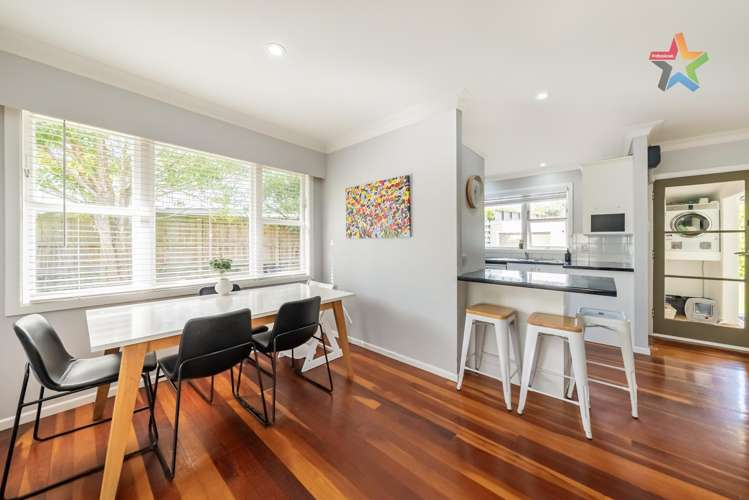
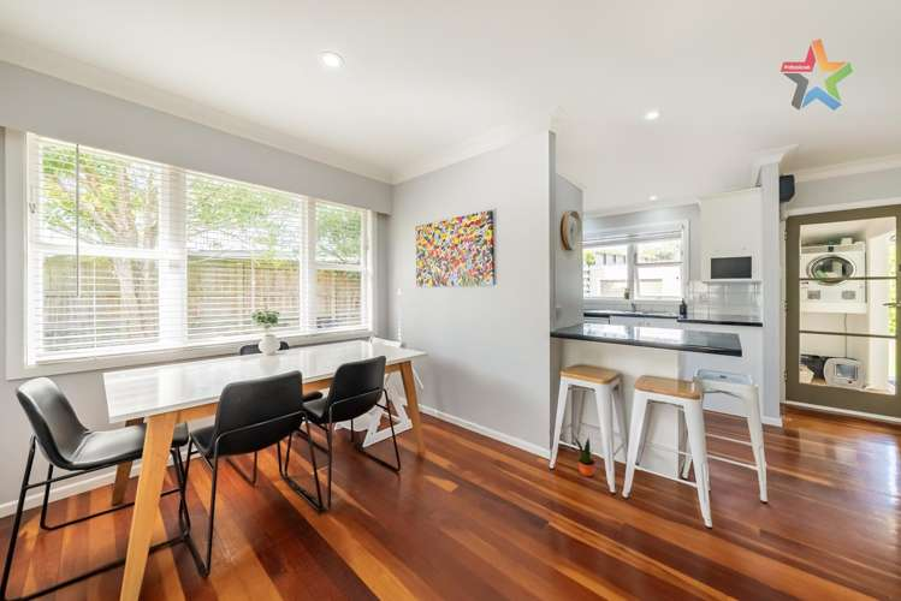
+ potted plant [571,433,597,477]
